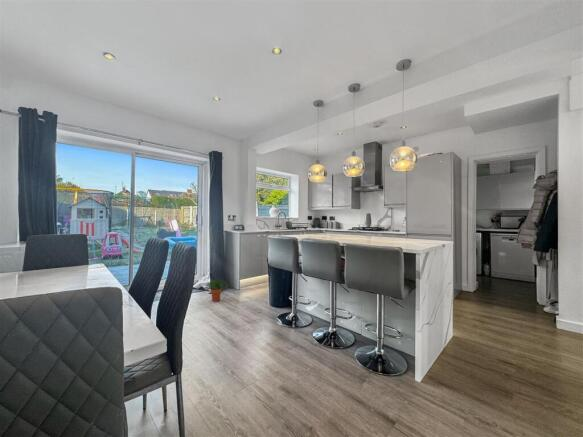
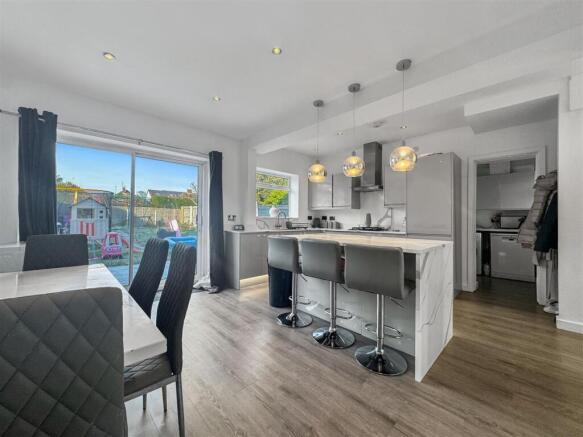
- potted plant [203,278,228,303]
